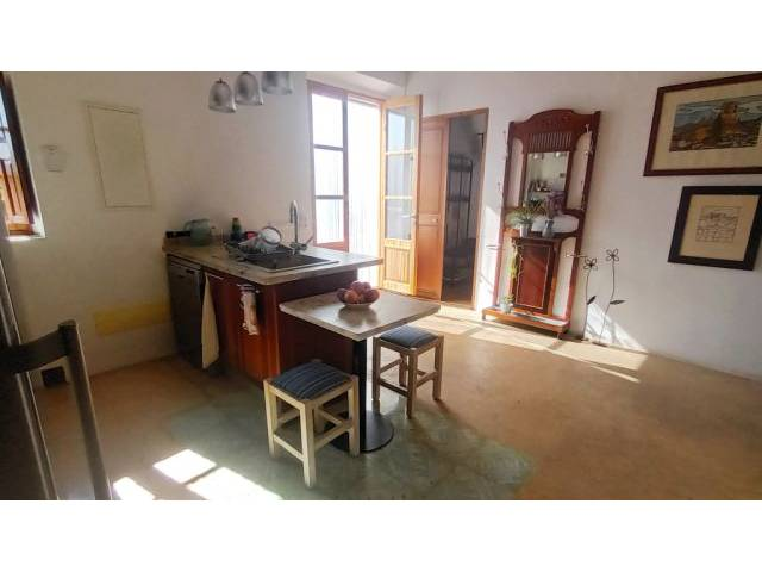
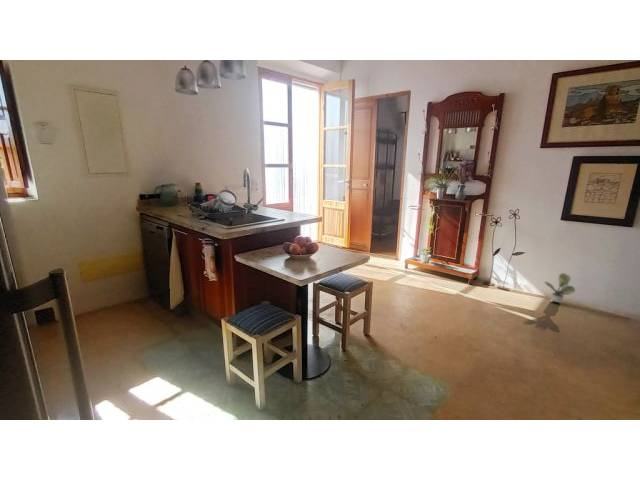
+ potted plant [543,272,576,303]
